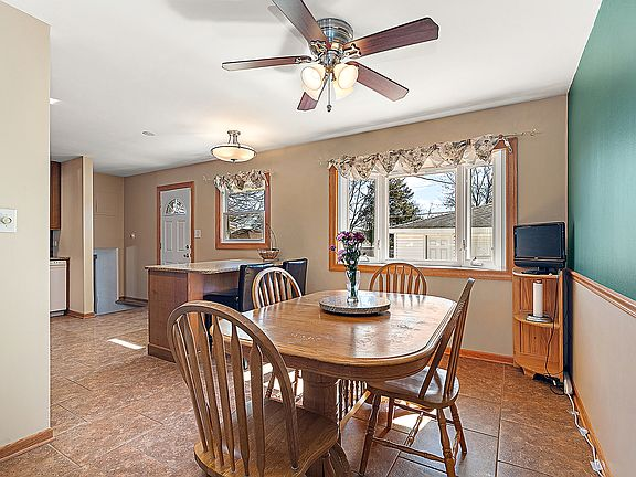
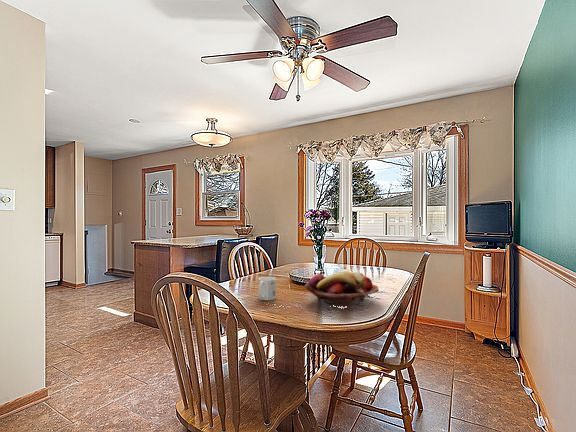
+ mug [257,276,277,301]
+ fruit basket [303,270,380,305]
